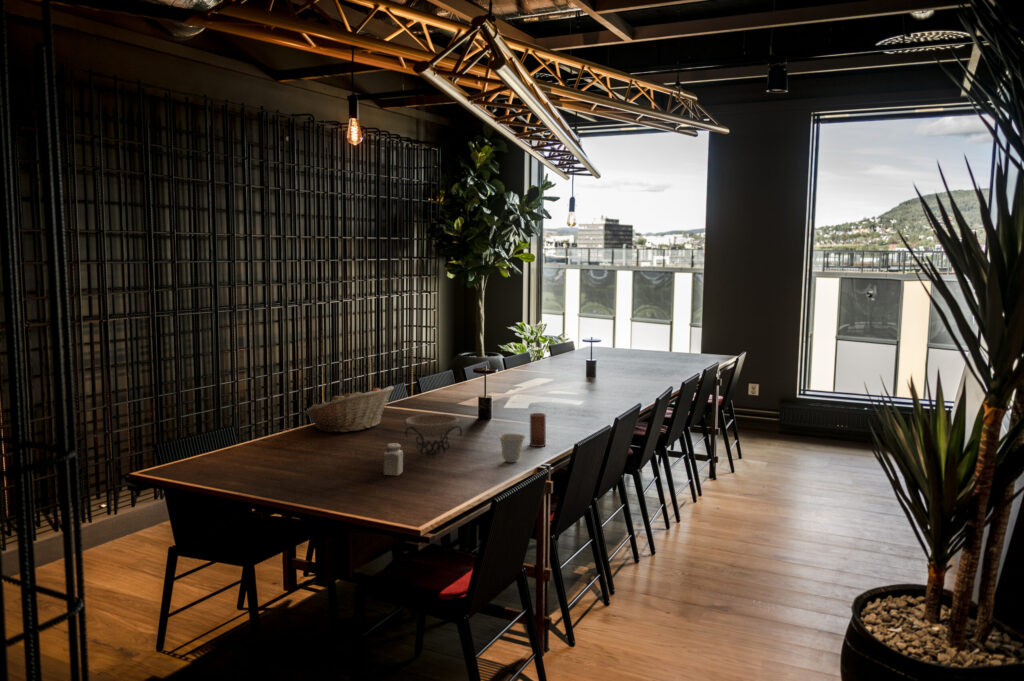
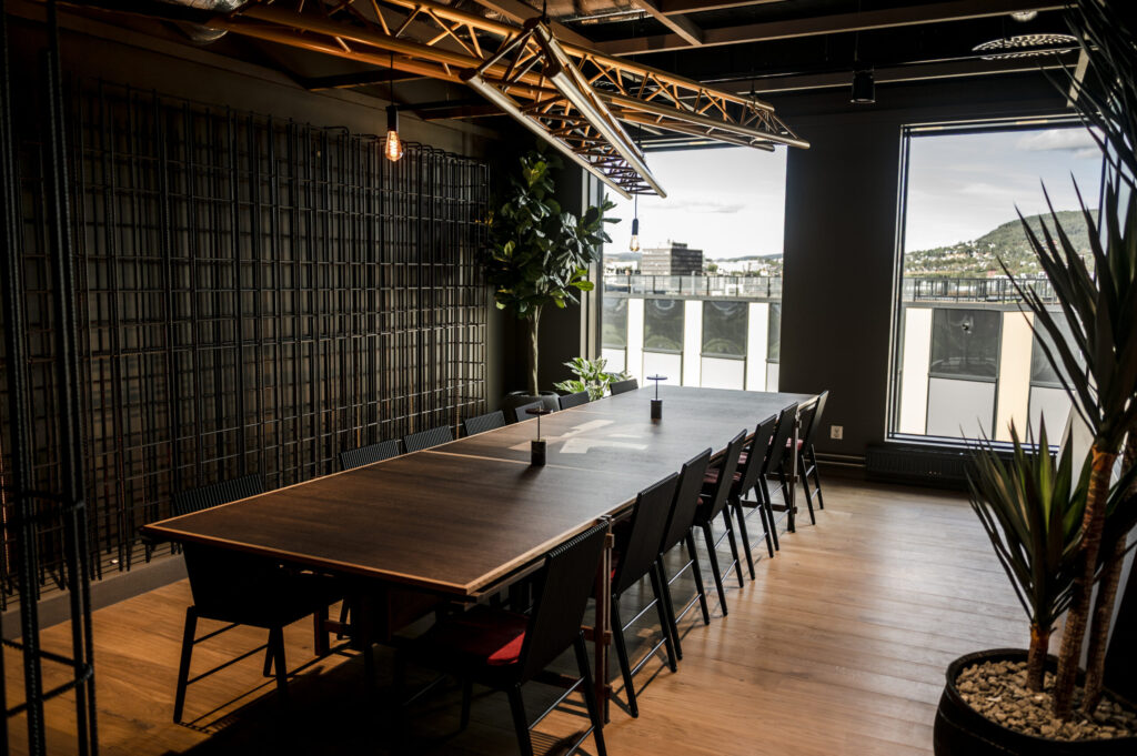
- candle [529,412,547,448]
- salt shaker [382,442,404,476]
- decorative bowl [404,413,463,455]
- cup [497,433,526,464]
- fruit basket [304,385,395,434]
